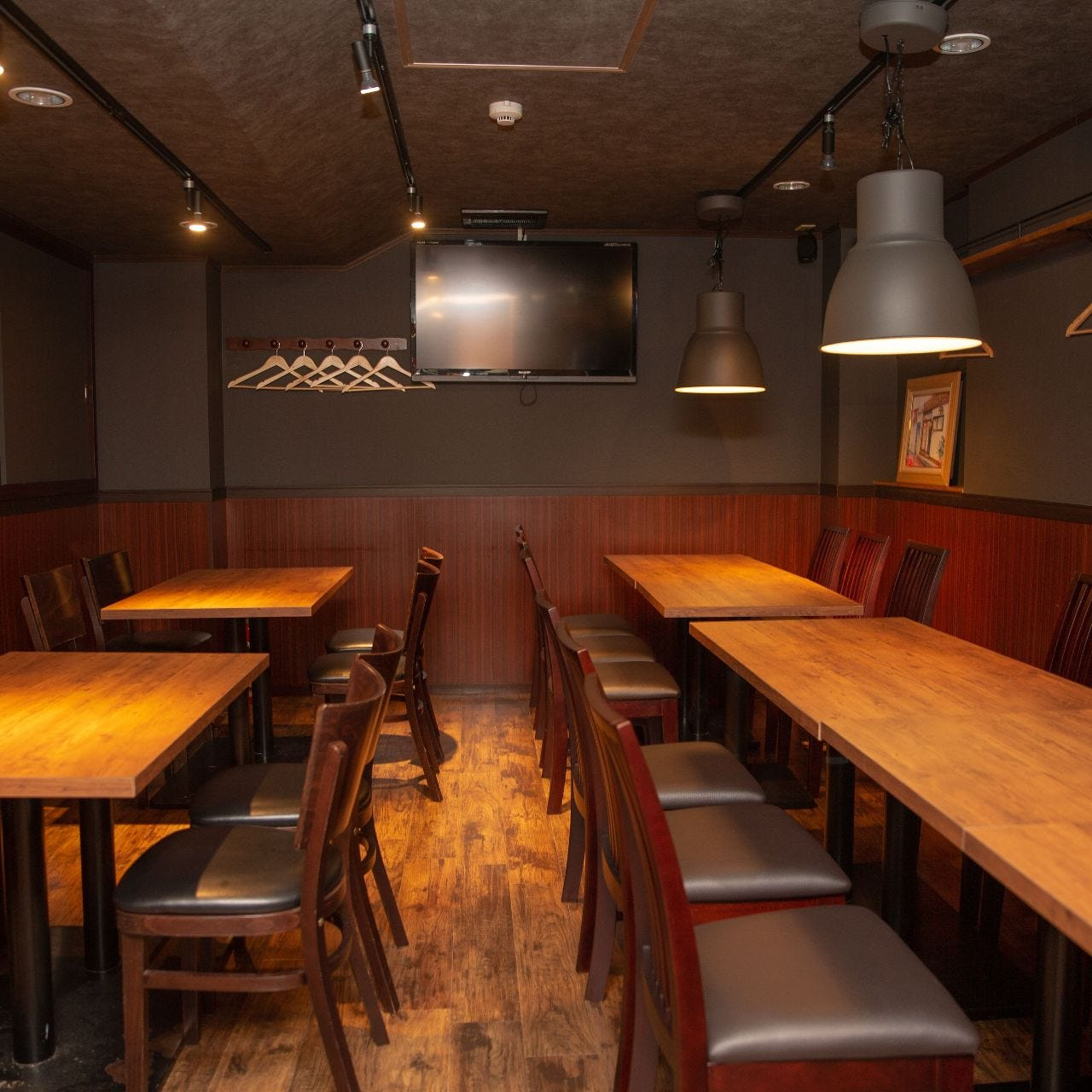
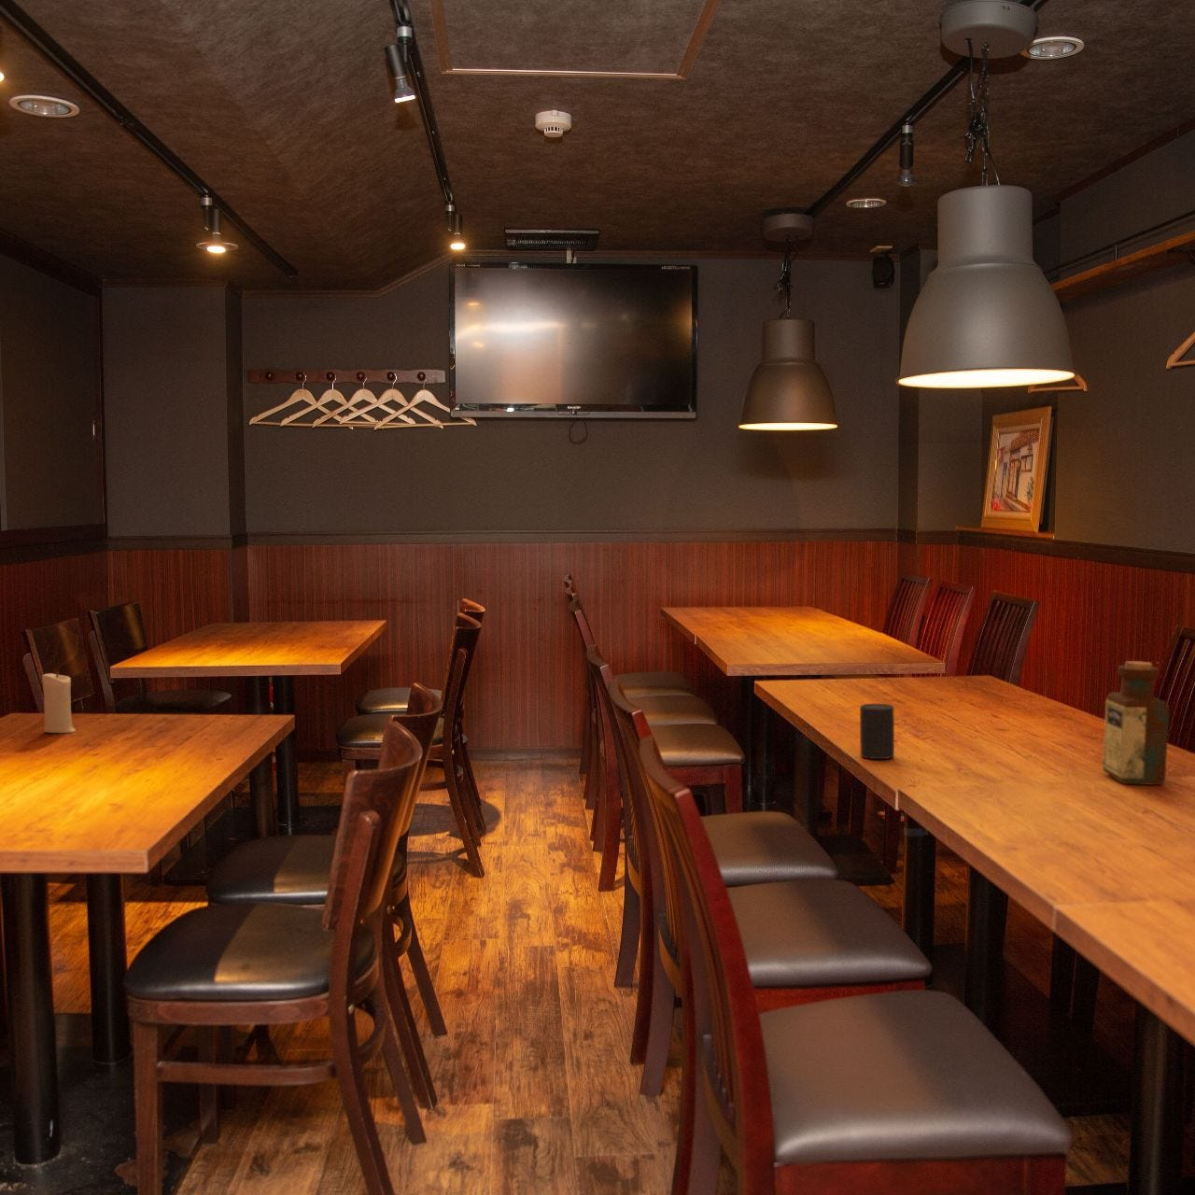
+ bottle [1102,660,1170,786]
+ candle [42,671,77,734]
+ cup [859,703,895,759]
